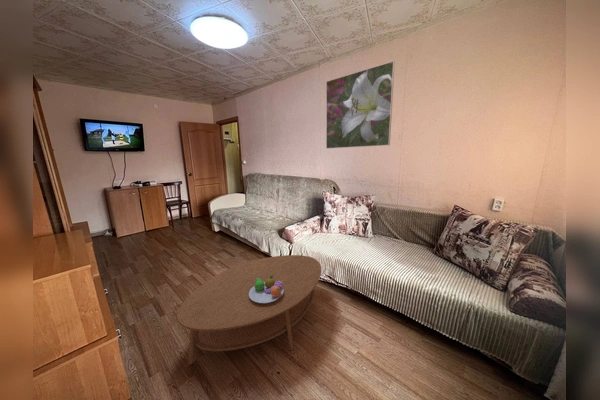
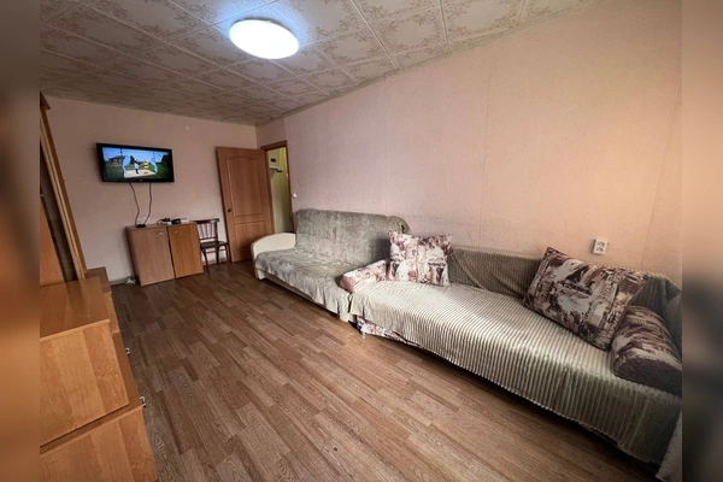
- fruit bowl [249,276,284,304]
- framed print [325,60,396,150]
- coffee table [176,254,322,366]
